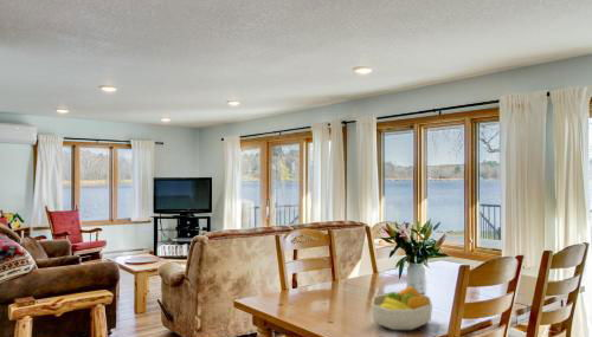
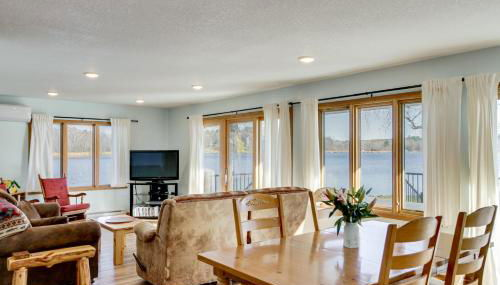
- fruit bowl [371,285,433,331]
